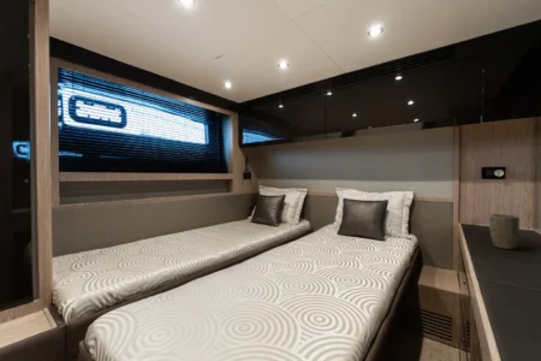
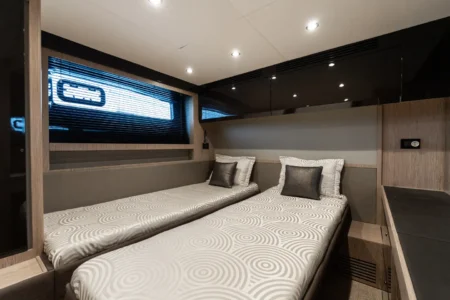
- plant pot [488,213,521,250]
